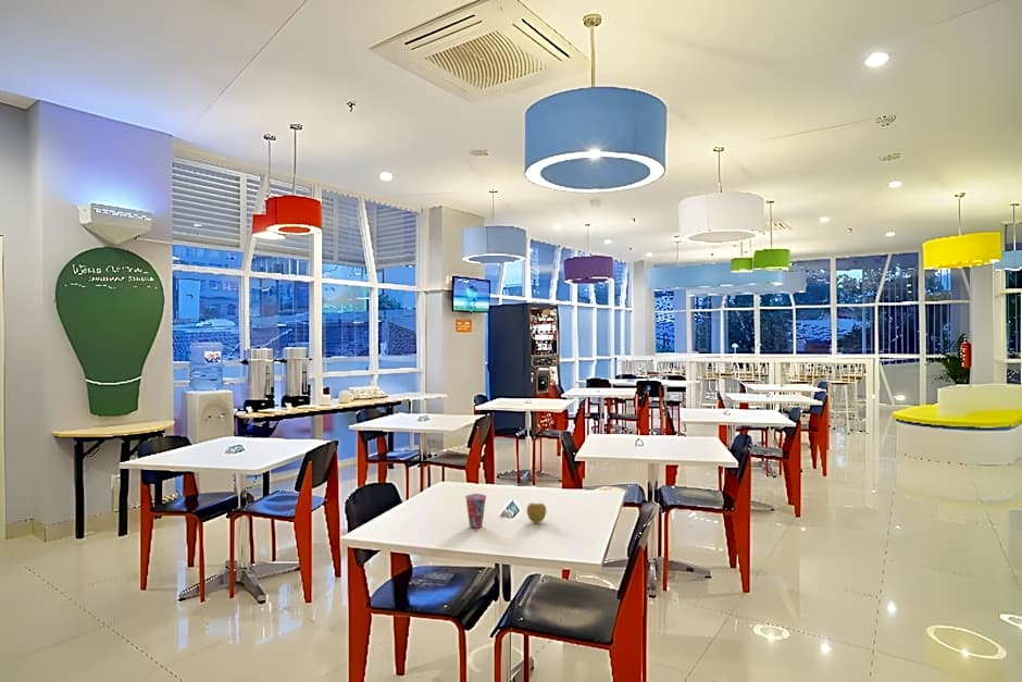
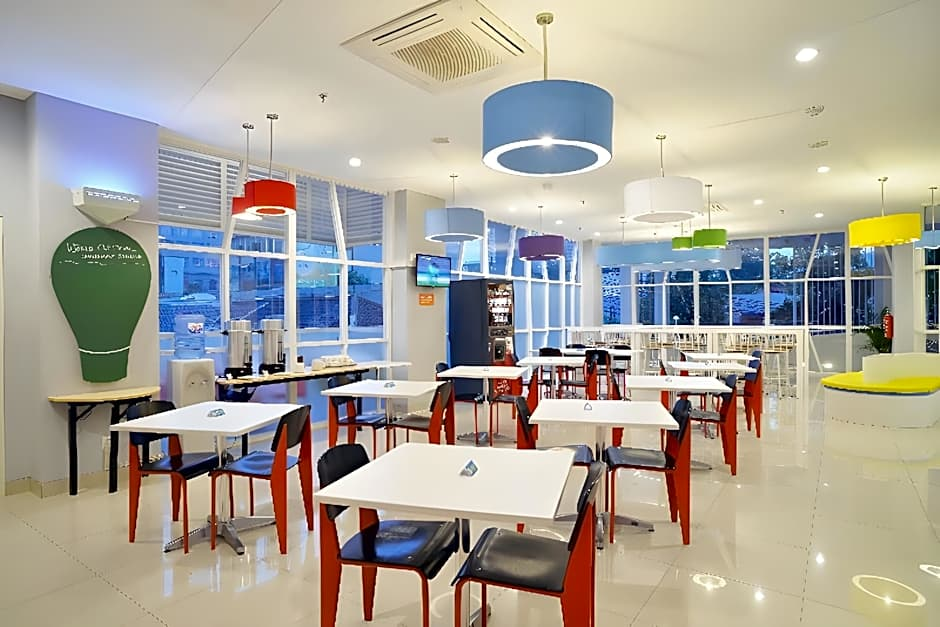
- cup [464,493,487,529]
- apple [525,501,547,524]
